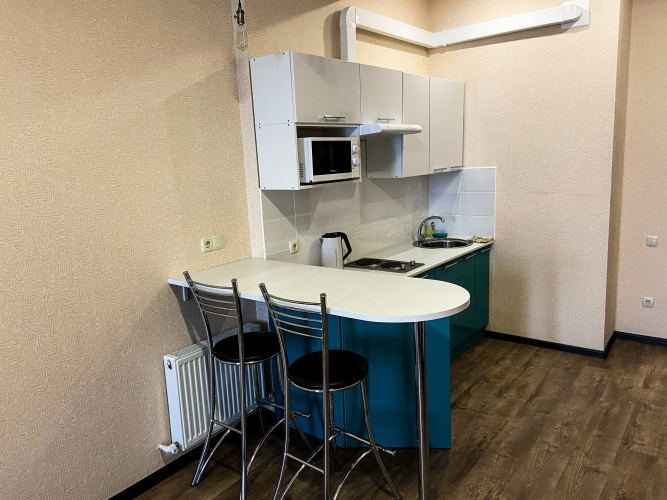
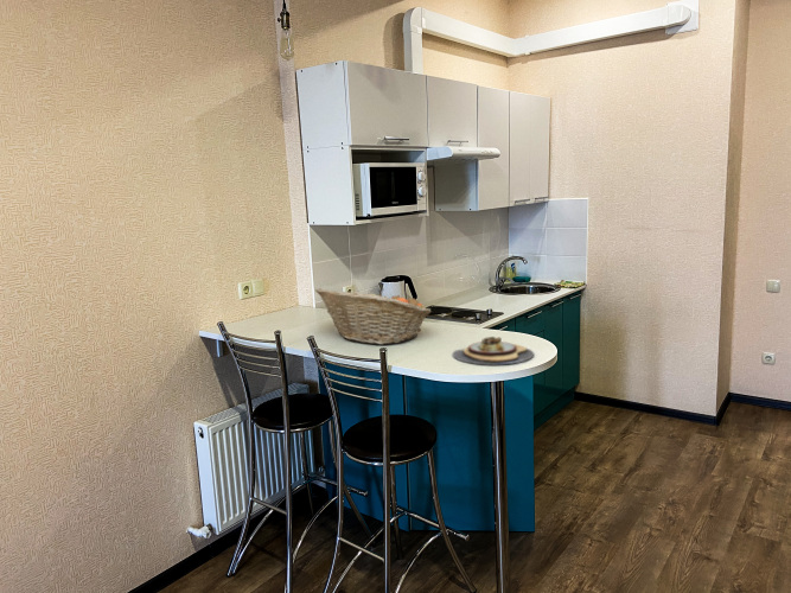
+ fruit basket [314,287,433,345]
+ plate [451,336,535,365]
